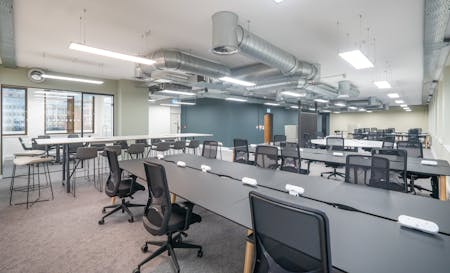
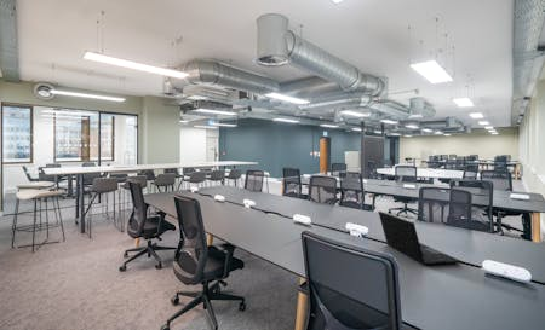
+ laptop [377,210,463,266]
